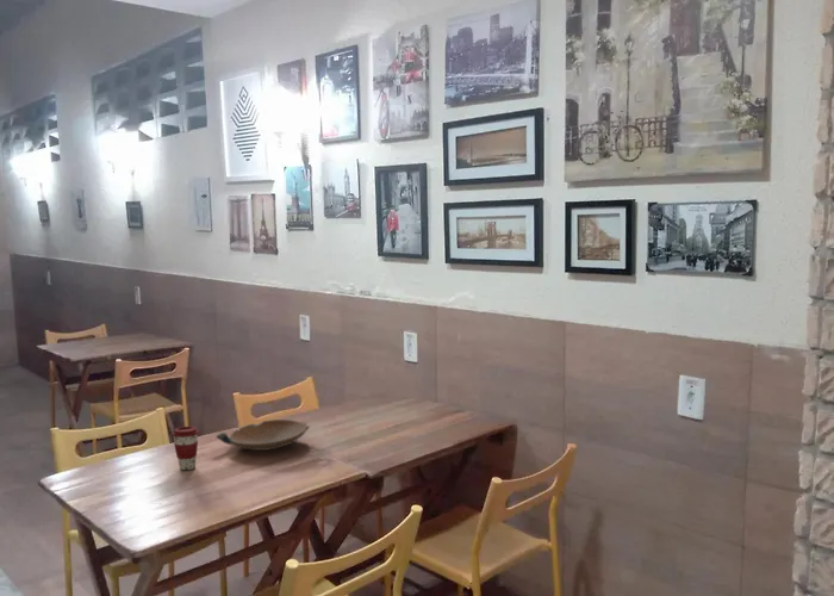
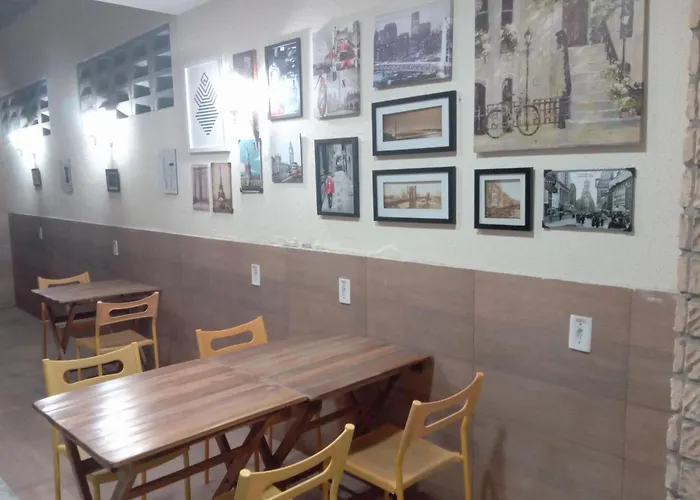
- coffee cup [172,426,200,471]
- bowl [214,418,311,452]
